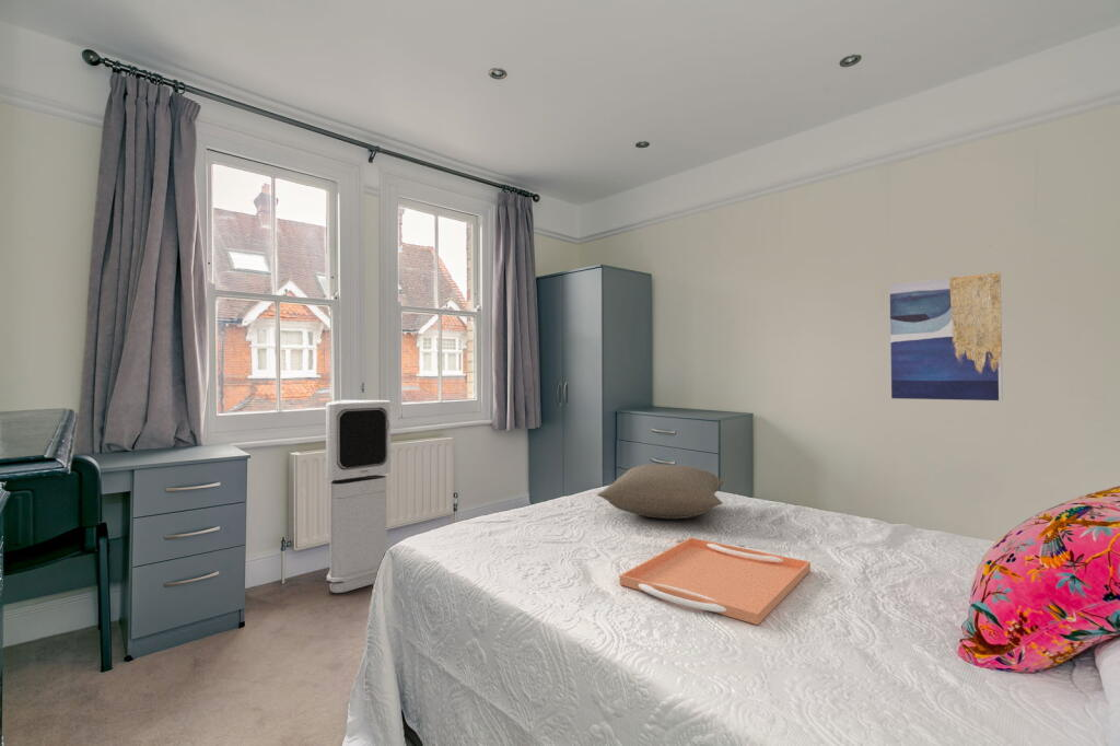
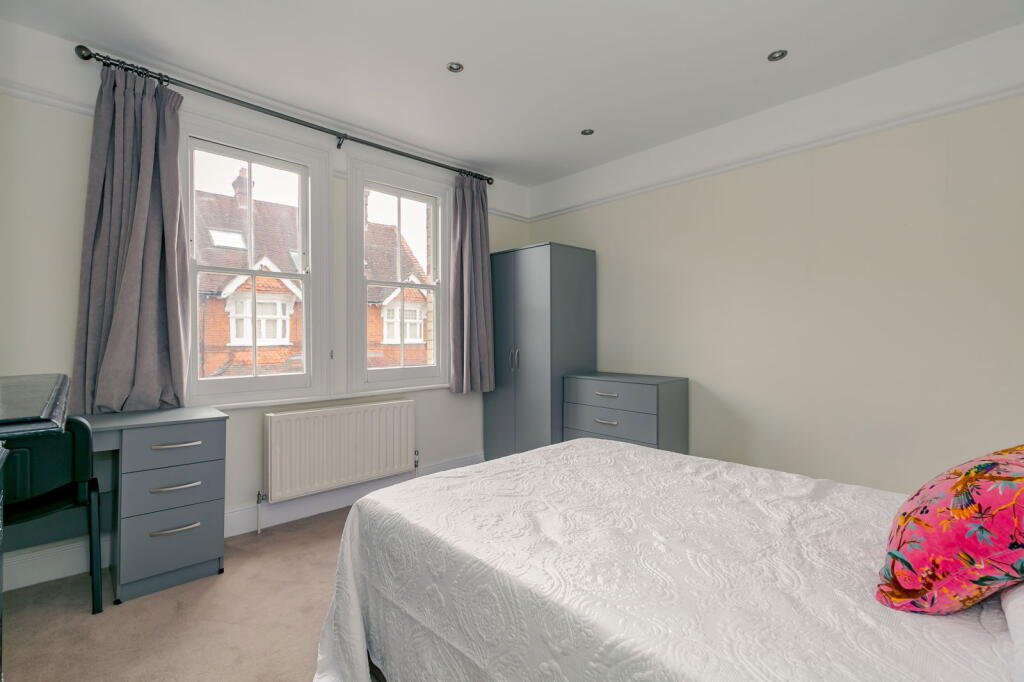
- pillow [596,463,725,520]
- air purifier [325,399,392,594]
- wall art [889,270,1004,401]
- serving tray [619,537,812,626]
